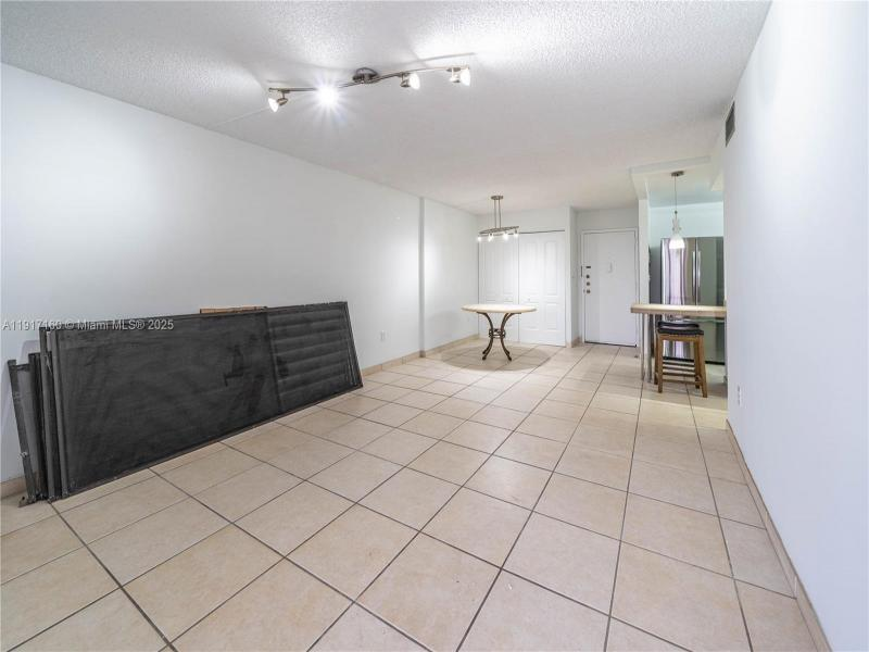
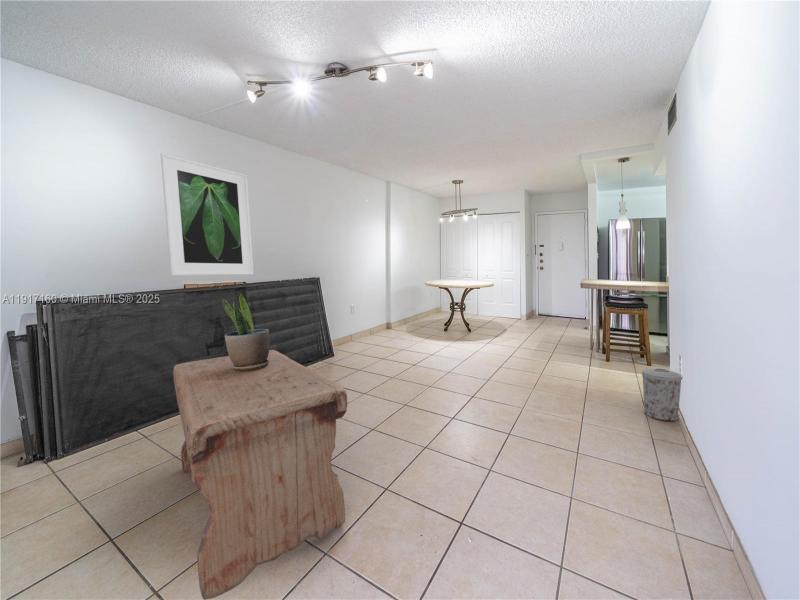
+ trash can [641,368,683,422]
+ step stool [172,349,348,600]
+ potted plant [222,293,271,371]
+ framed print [160,152,254,277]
